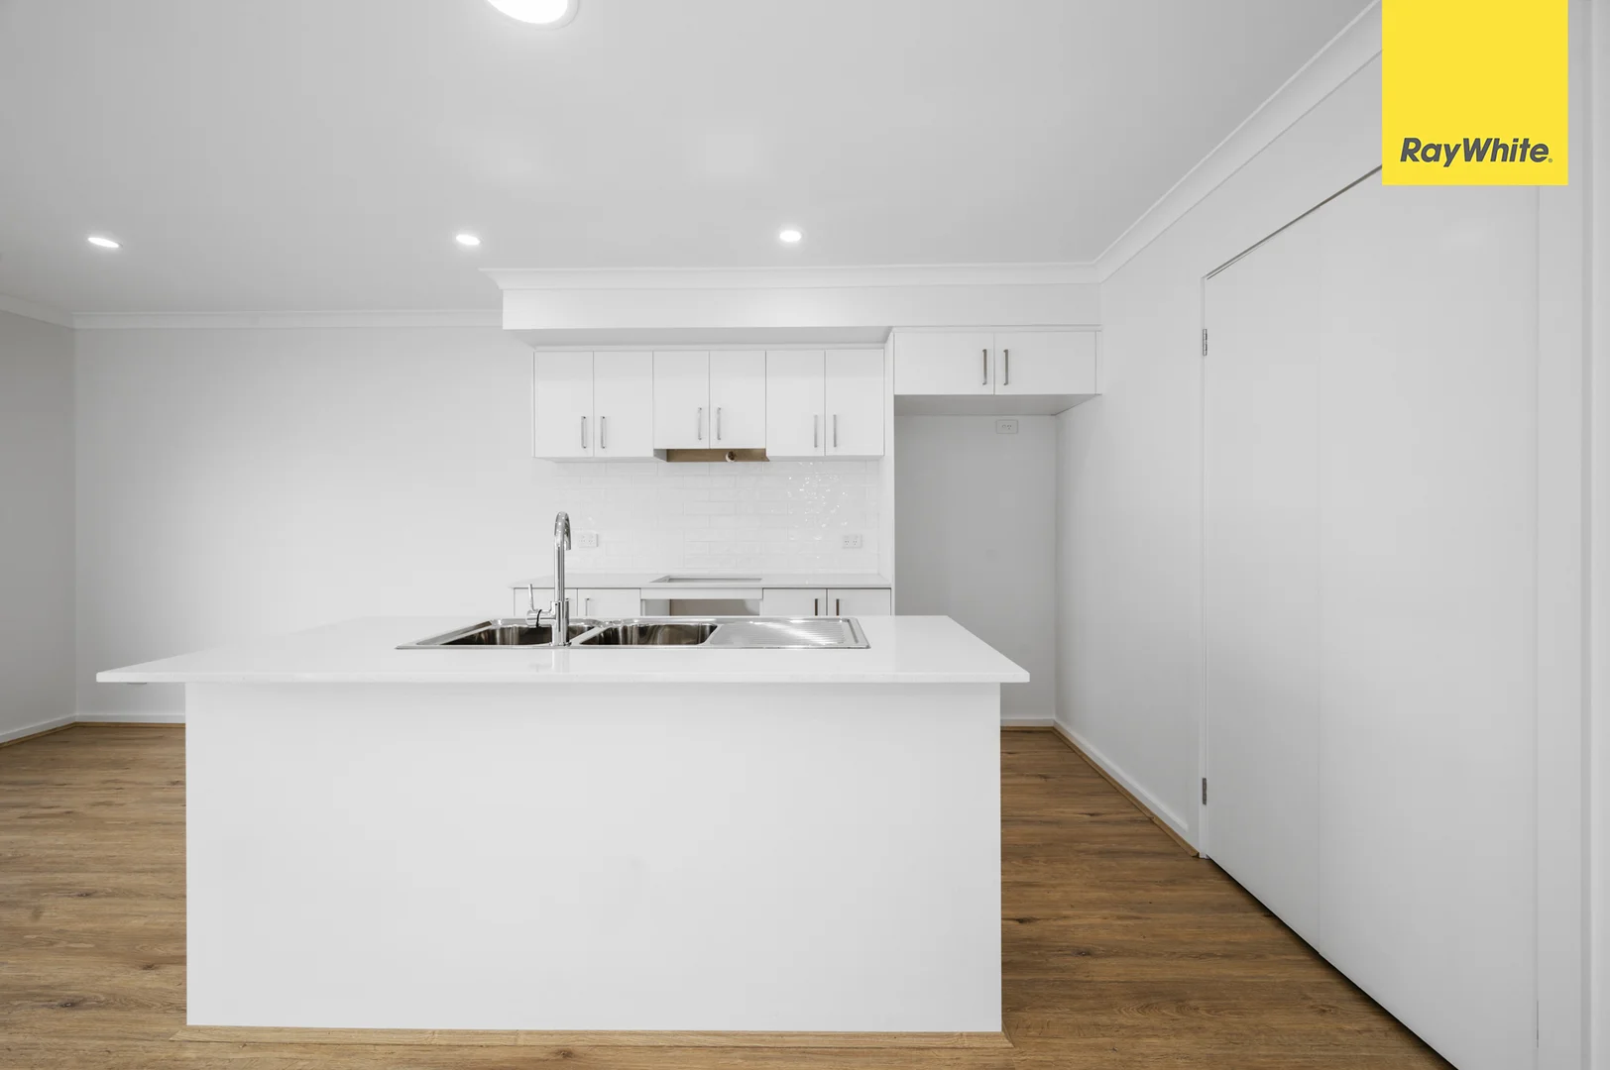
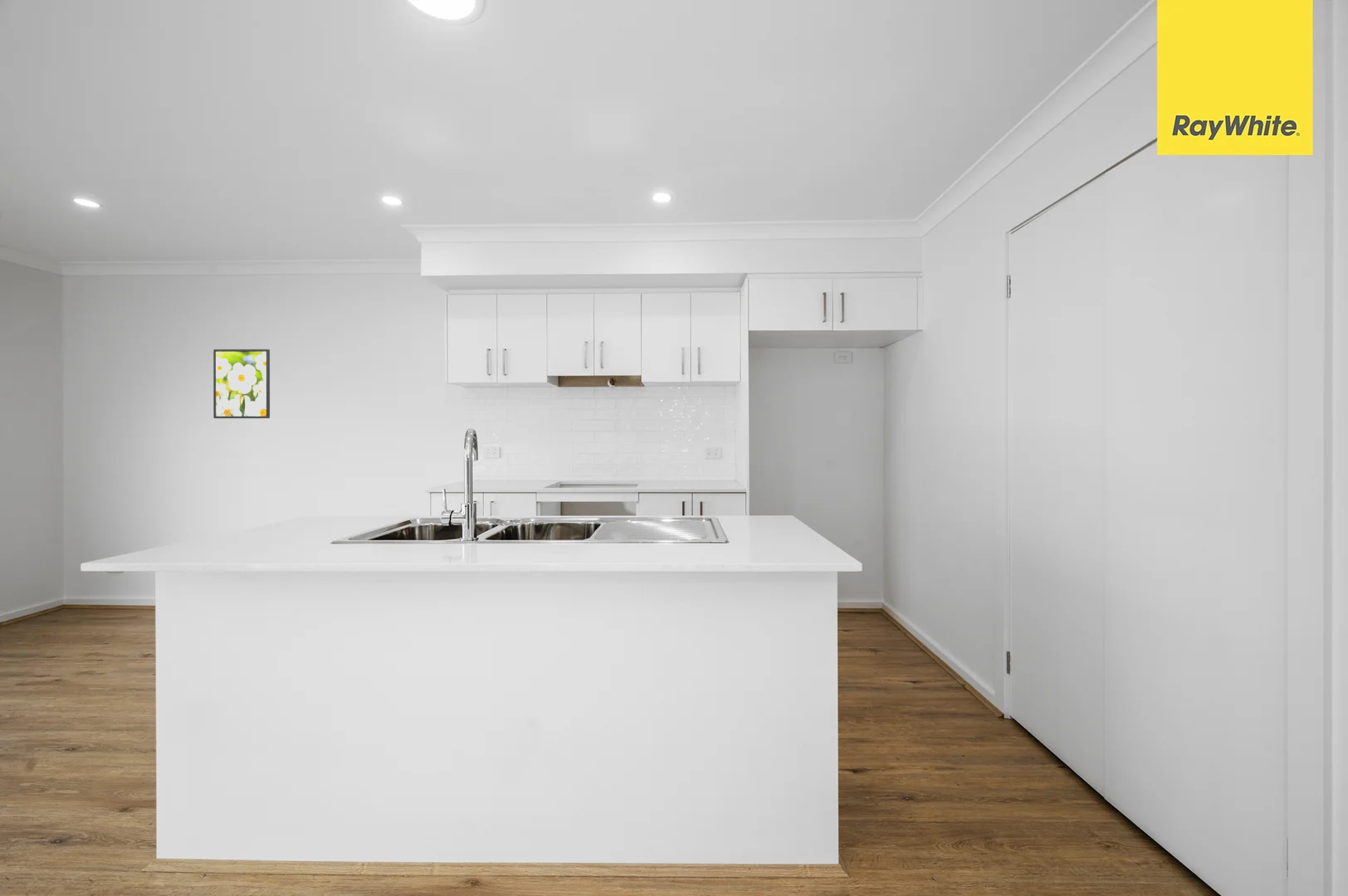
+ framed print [212,348,271,419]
